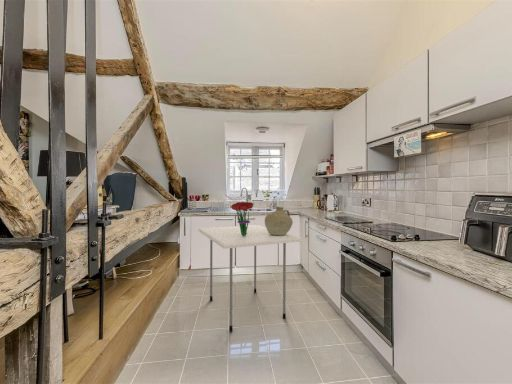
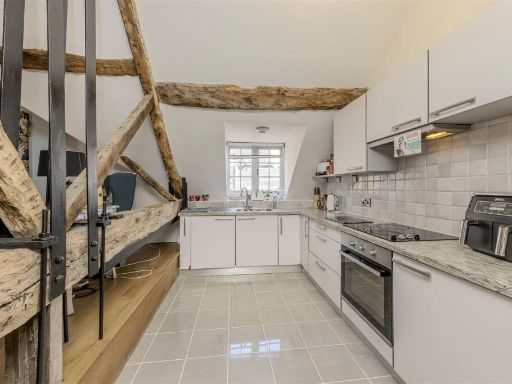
- bouquet [230,201,254,236]
- dining table [198,224,303,333]
- ceramic jug [264,205,294,235]
